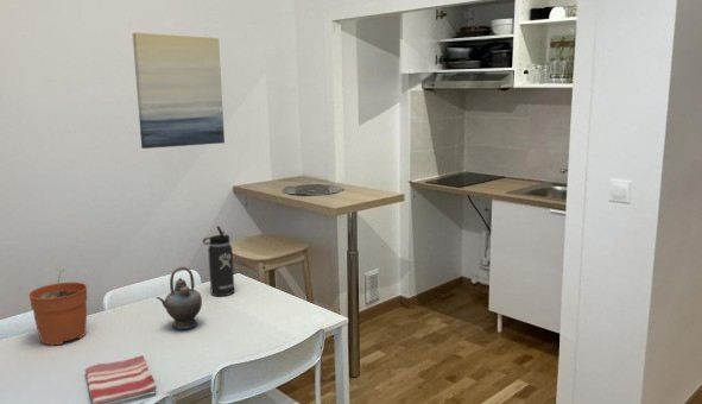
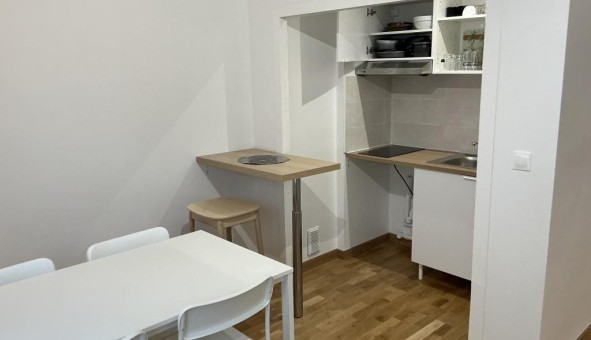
- wall art [132,32,226,150]
- thermos bottle [202,225,235,297]
- teapot [156,266,203,330]
- dish towel [84,354,158,404]
- plant pot [27,267,88,346]
